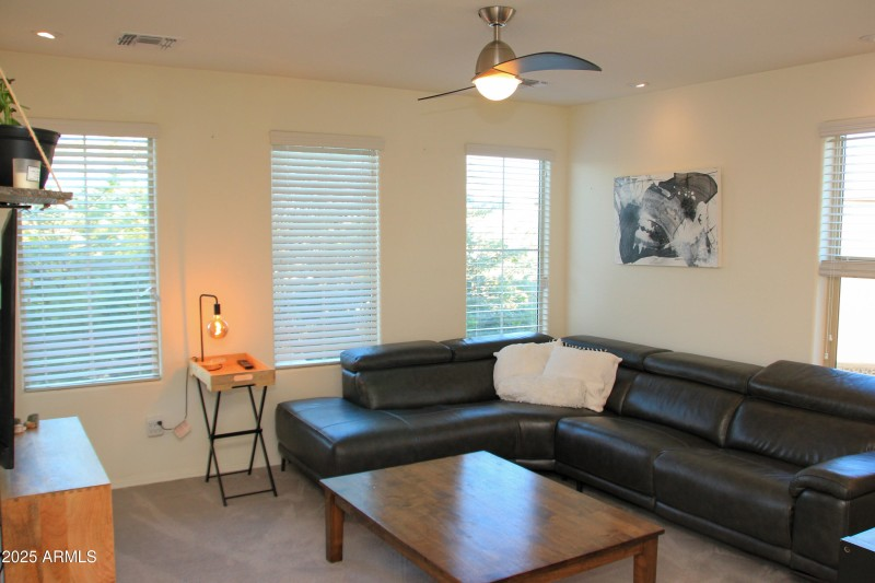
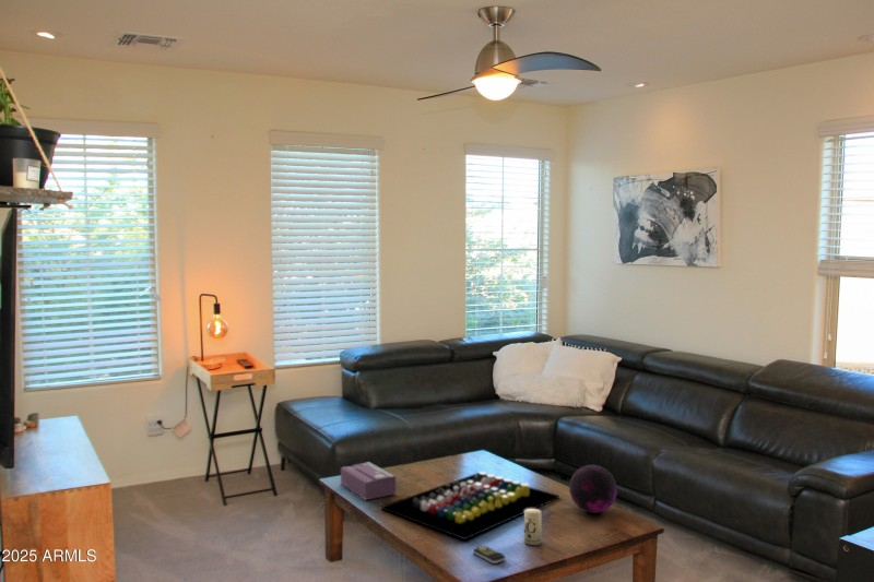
+ tissue box [340,461,397,501]
+ board game [380,471,560,541]
+ candle [523,508,543,546]
+ decorative orb [568,464,618,514]
+ remote control [472,544,506,565]
